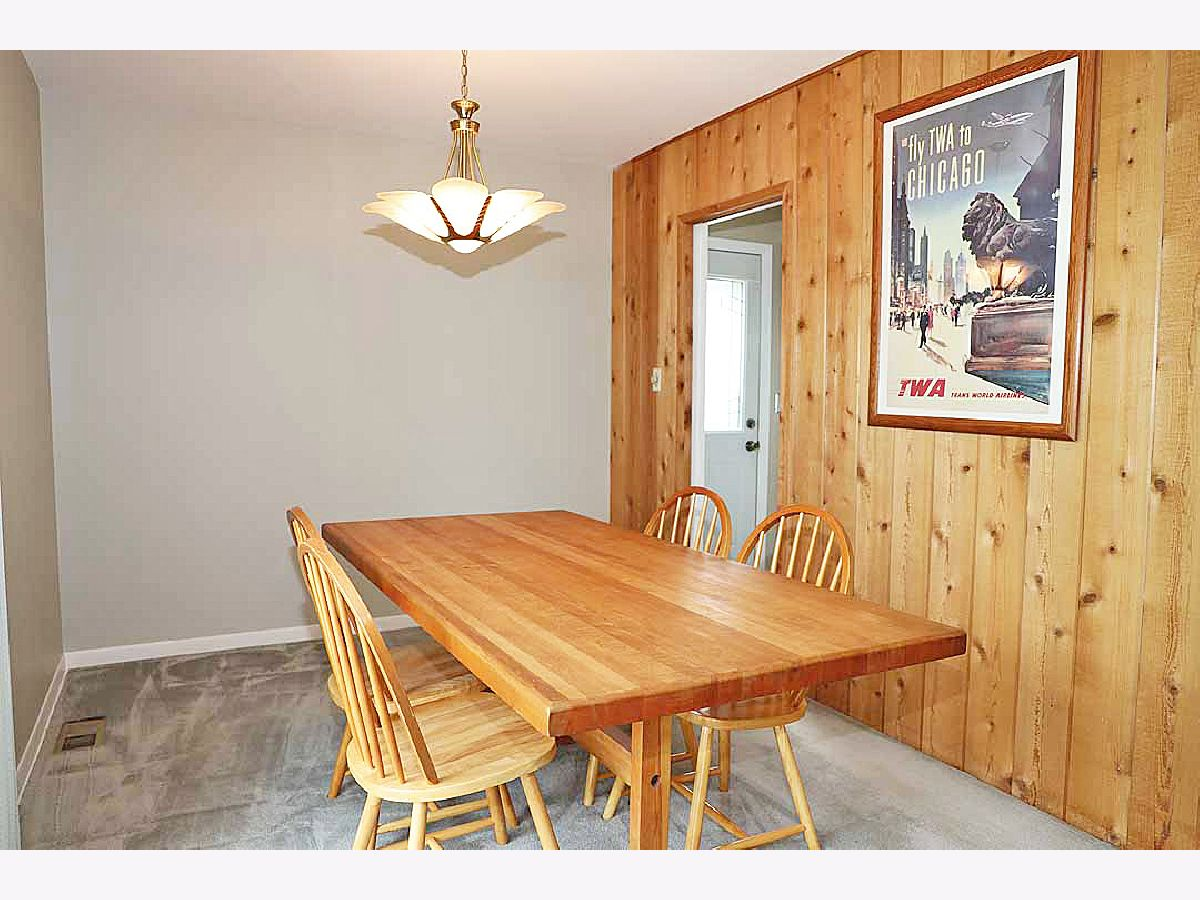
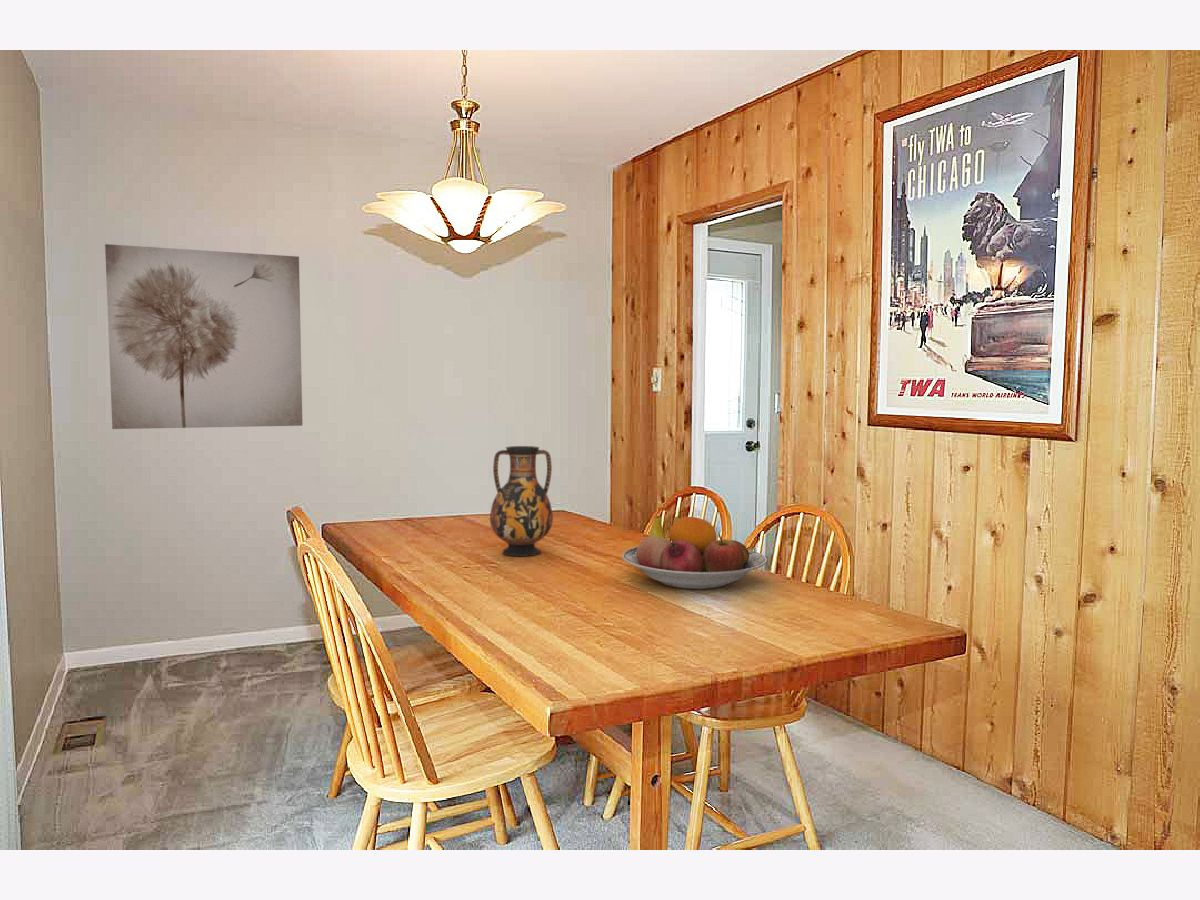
+ wall art [104,243,303,430]
+ vase [489,445,554,557]
+ fruit bowl [621,515,768,590]
